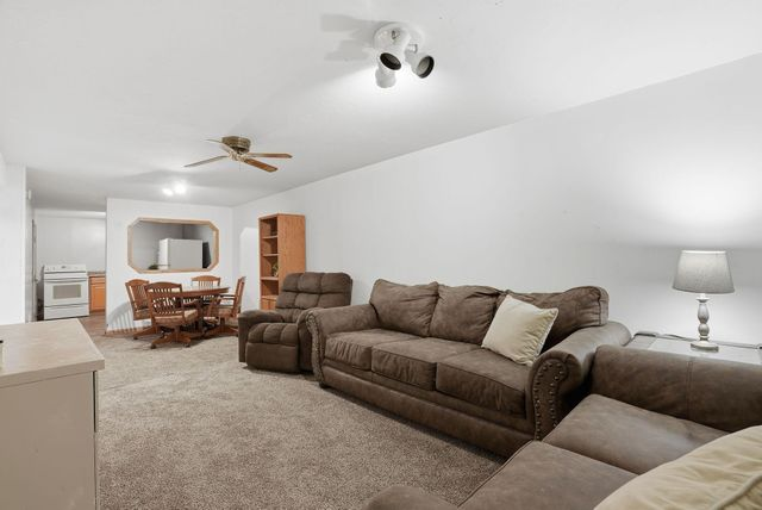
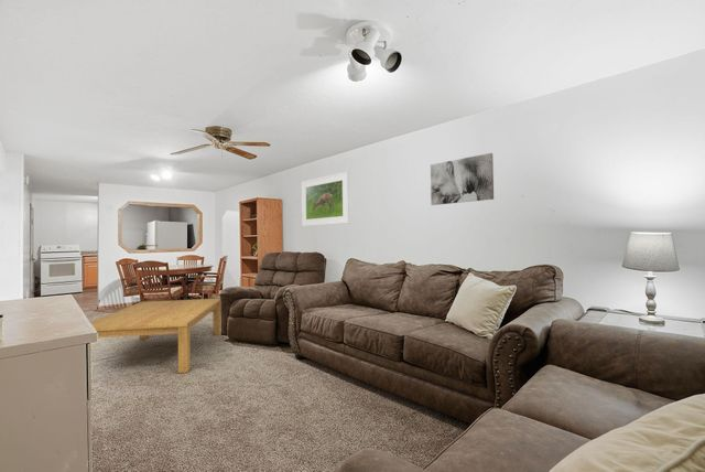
+ coffee table [89,298,223,374]
+ wall art [430,152,495,206]
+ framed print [301,171,350,227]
